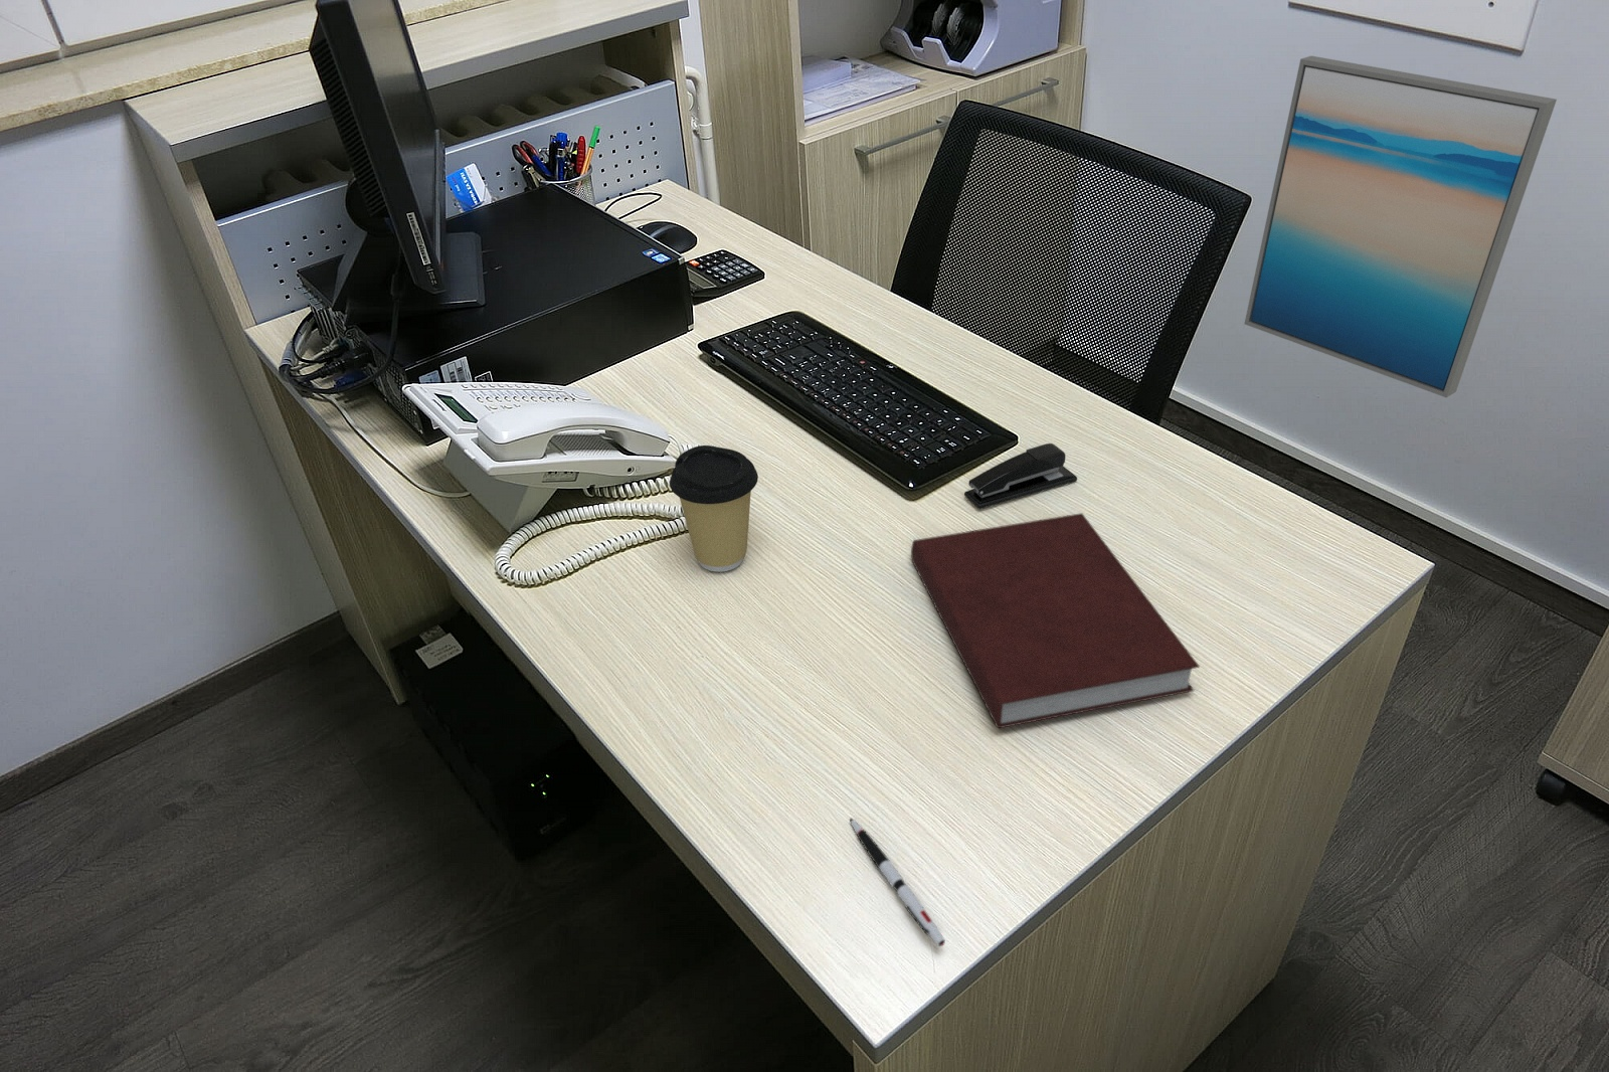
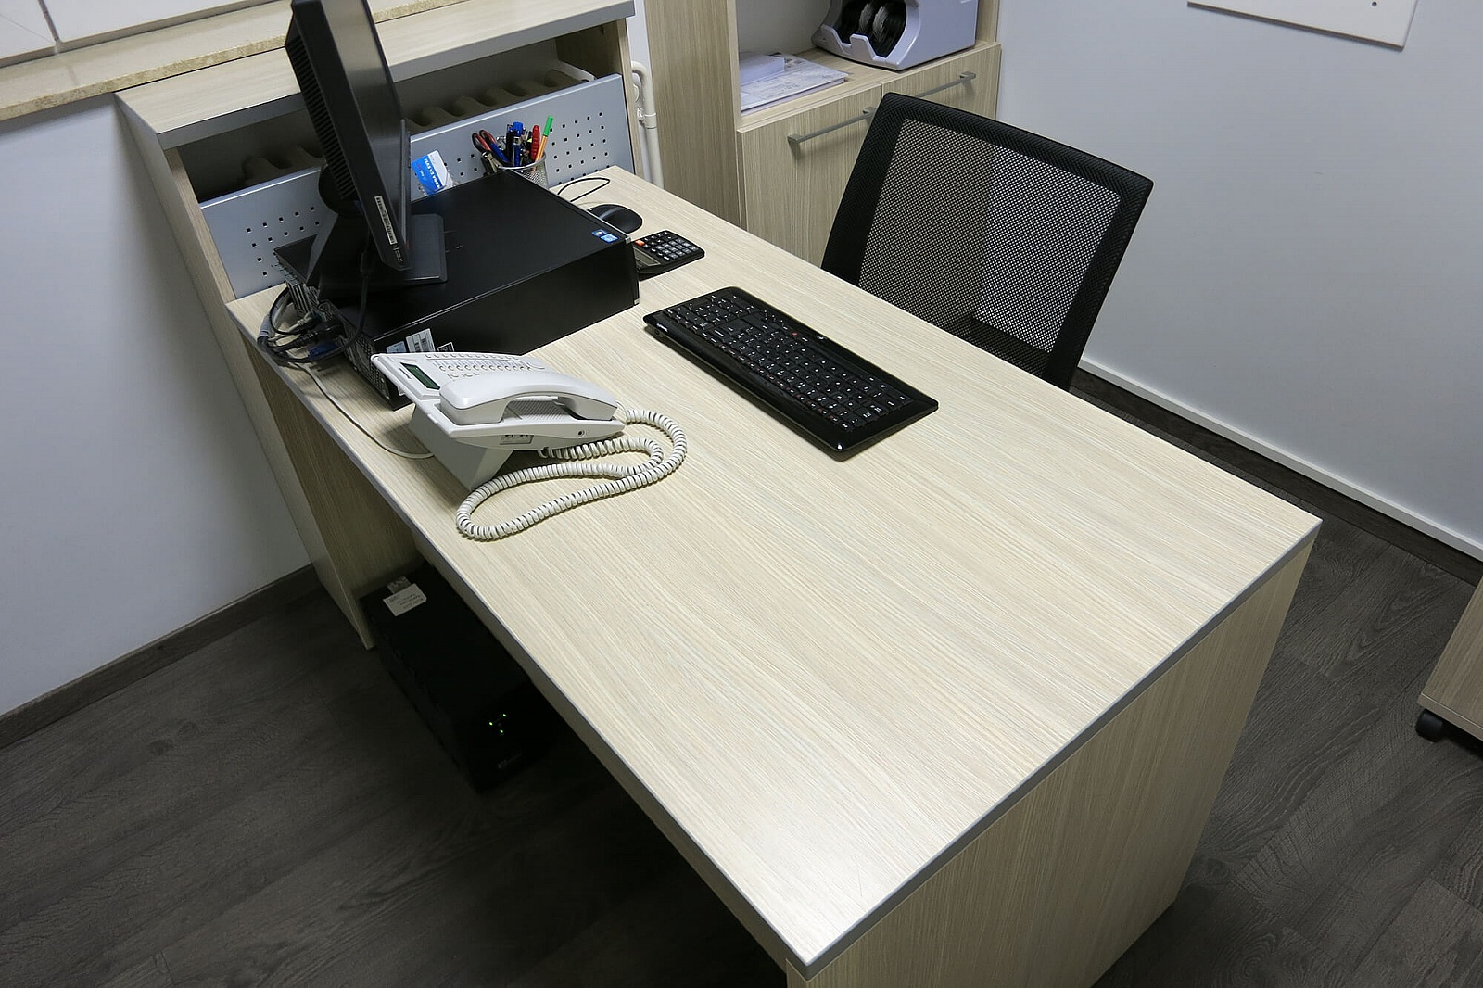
- notebook [910,512,1201,730]
- coffee cup [669,445,760,573]
- pen [848,817,946,948]
- wall art [1244,55,1558,398]
- stapler [963,443,1078,510]
